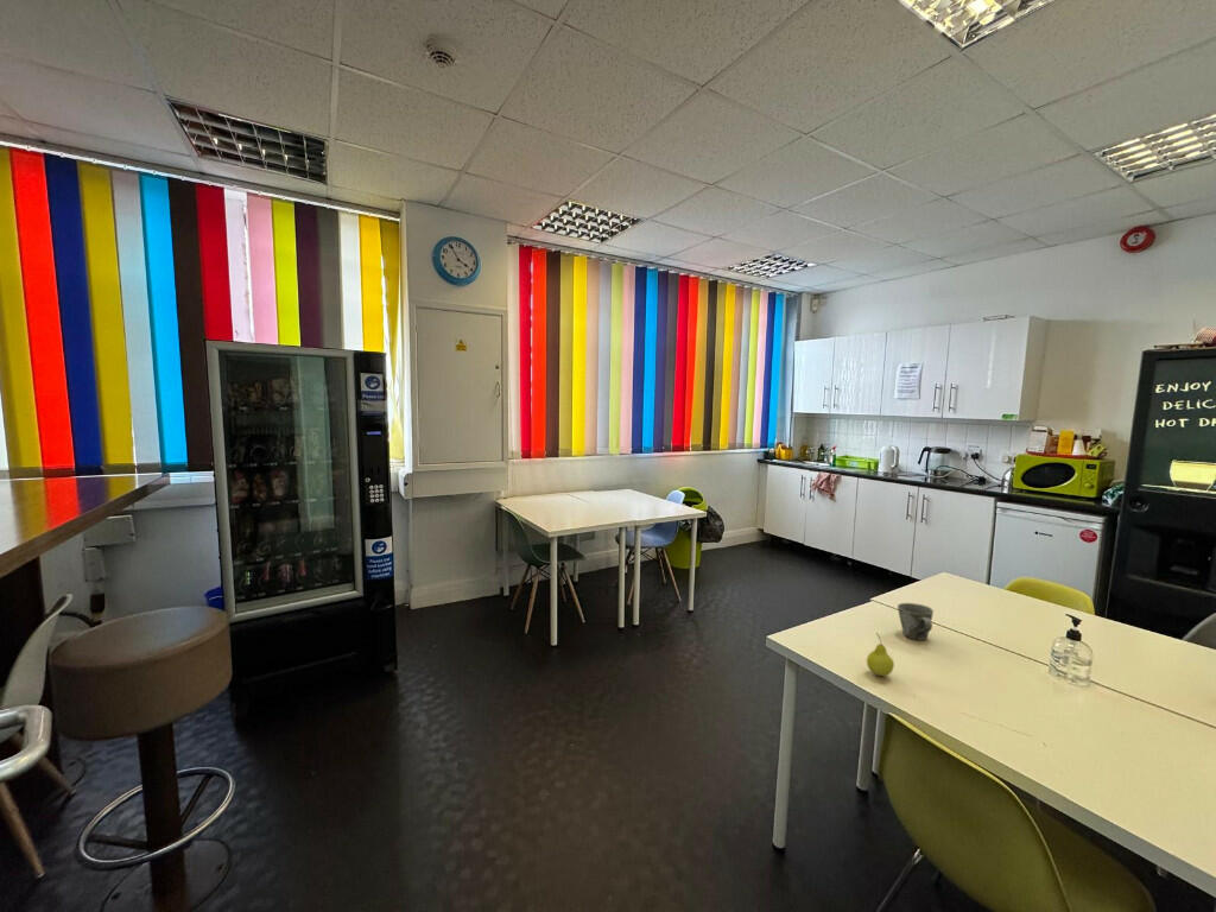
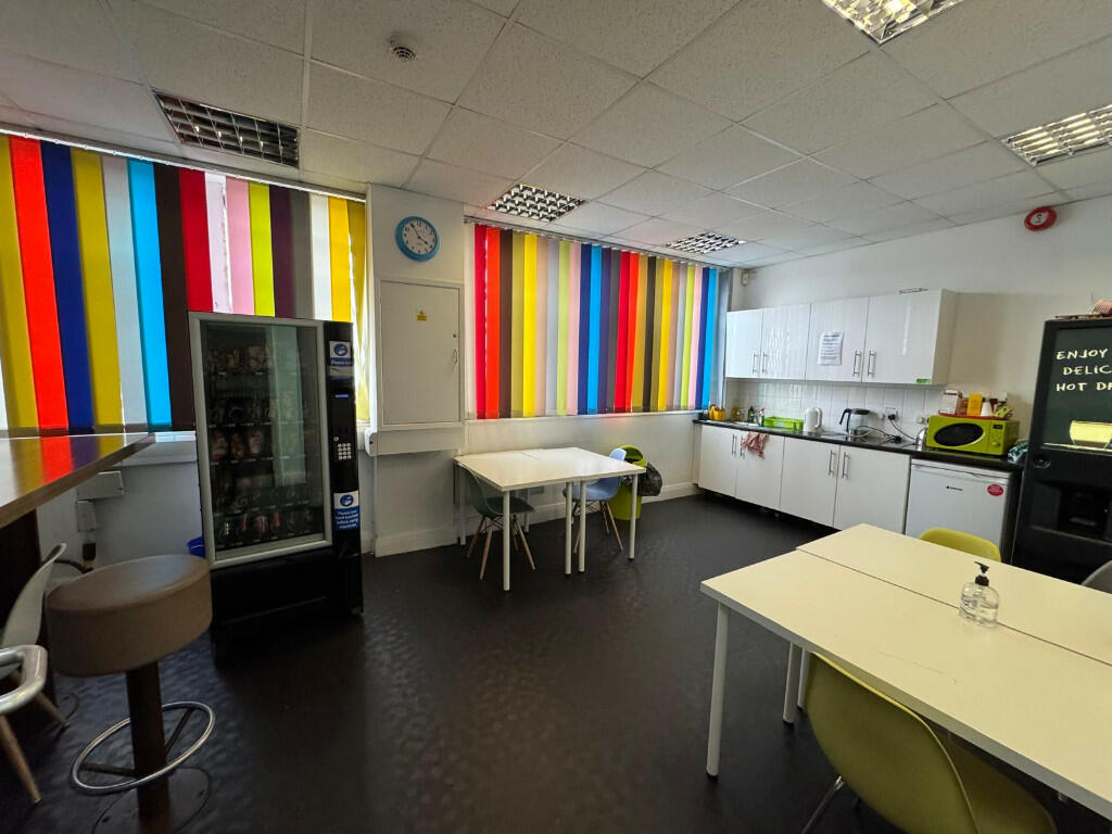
- fruit [866,632,895,677]
- mug [897,602,935,641]
